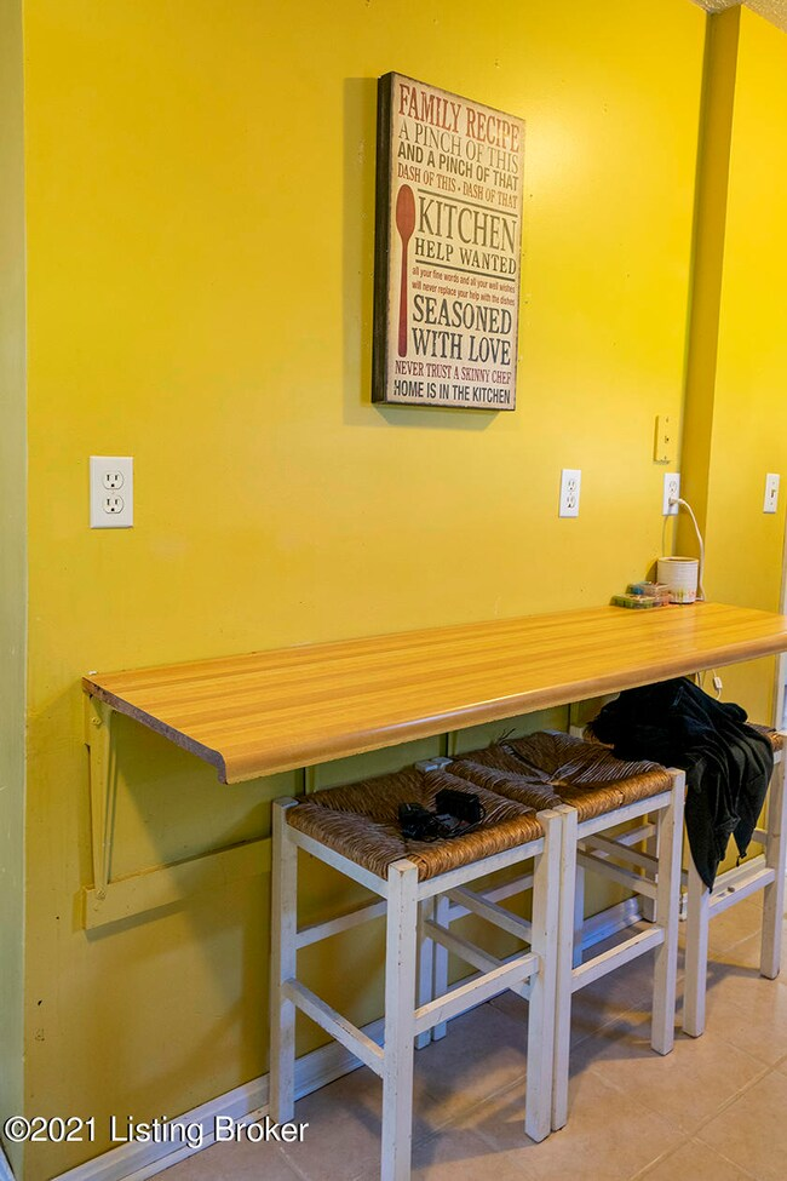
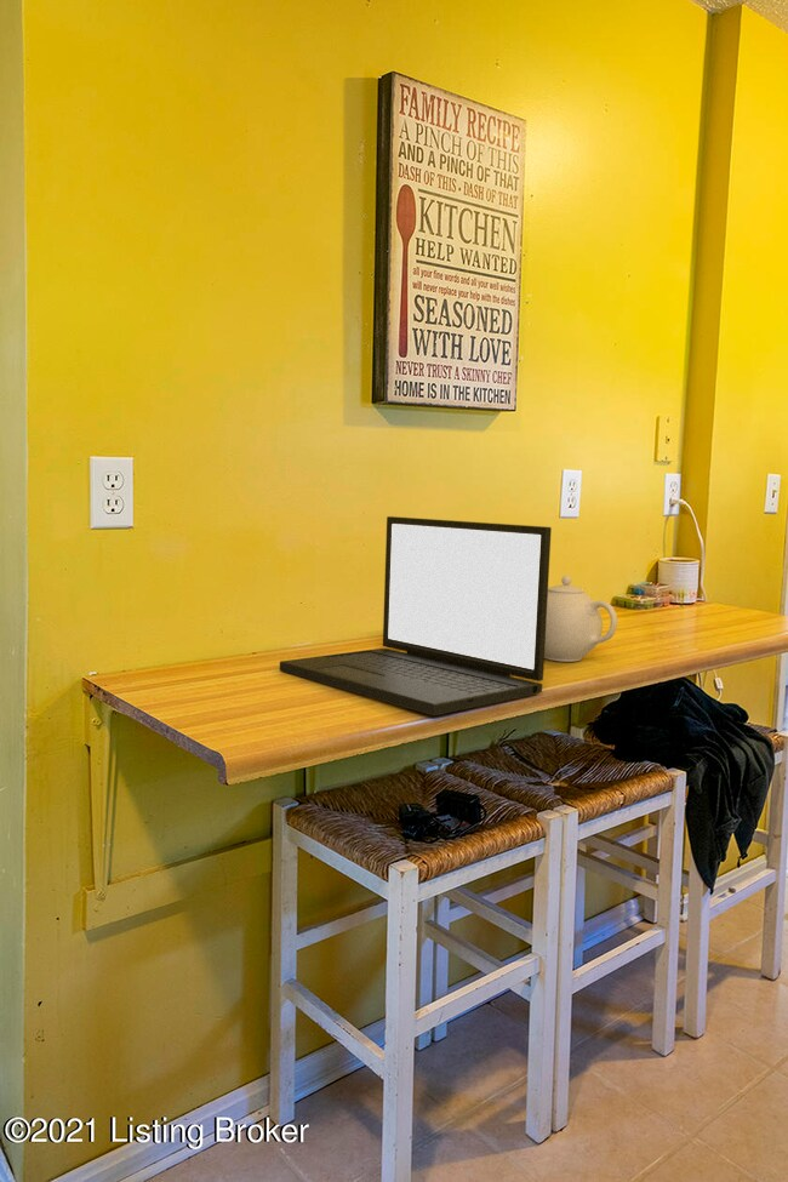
+ laptop [279,515,553,716]
+ teapot [544,575,618,663]
